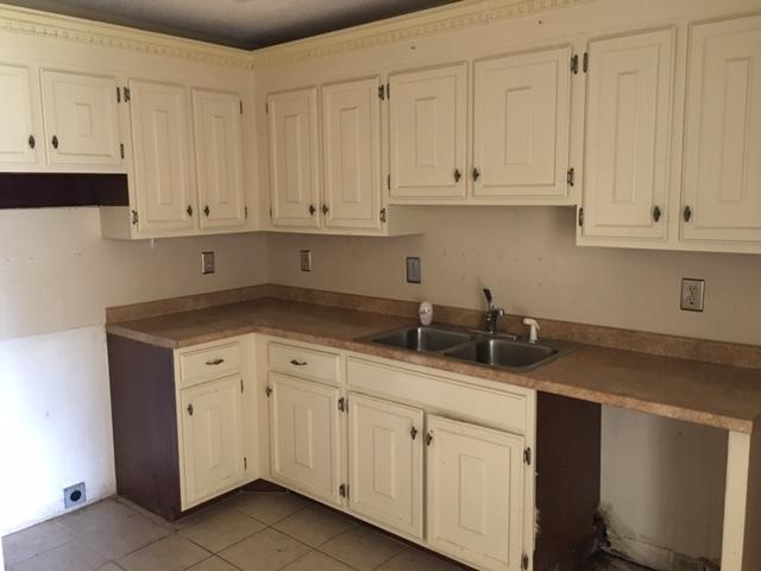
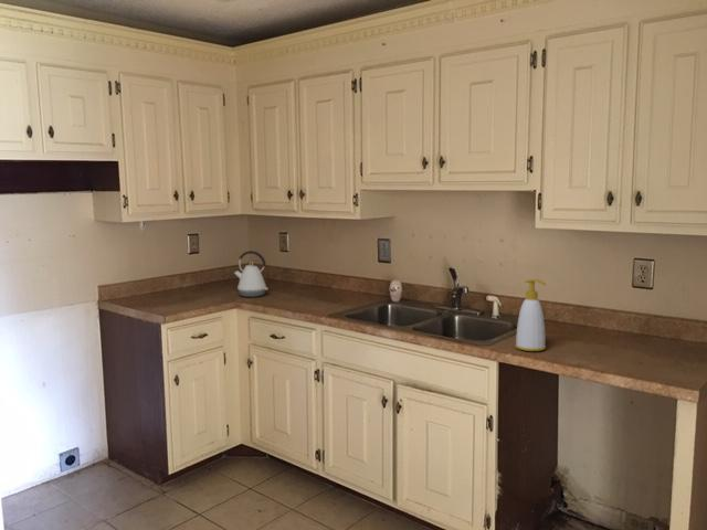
+ soap bottle [515,278,547,352]
+ kettle [233,250,270,298]
